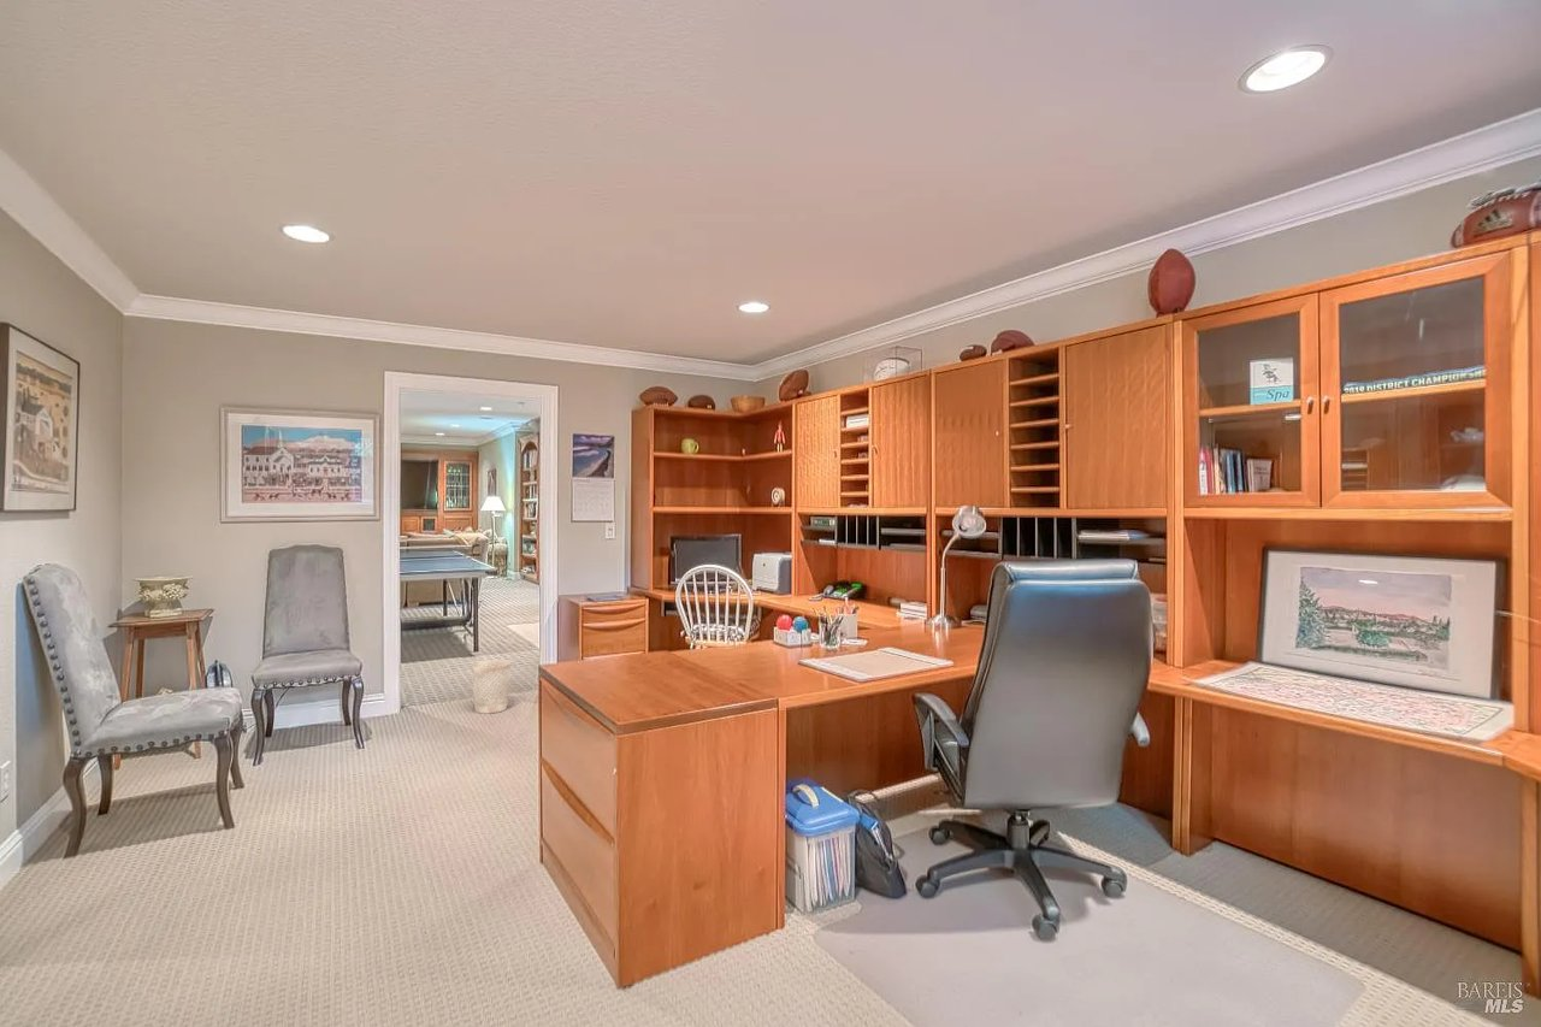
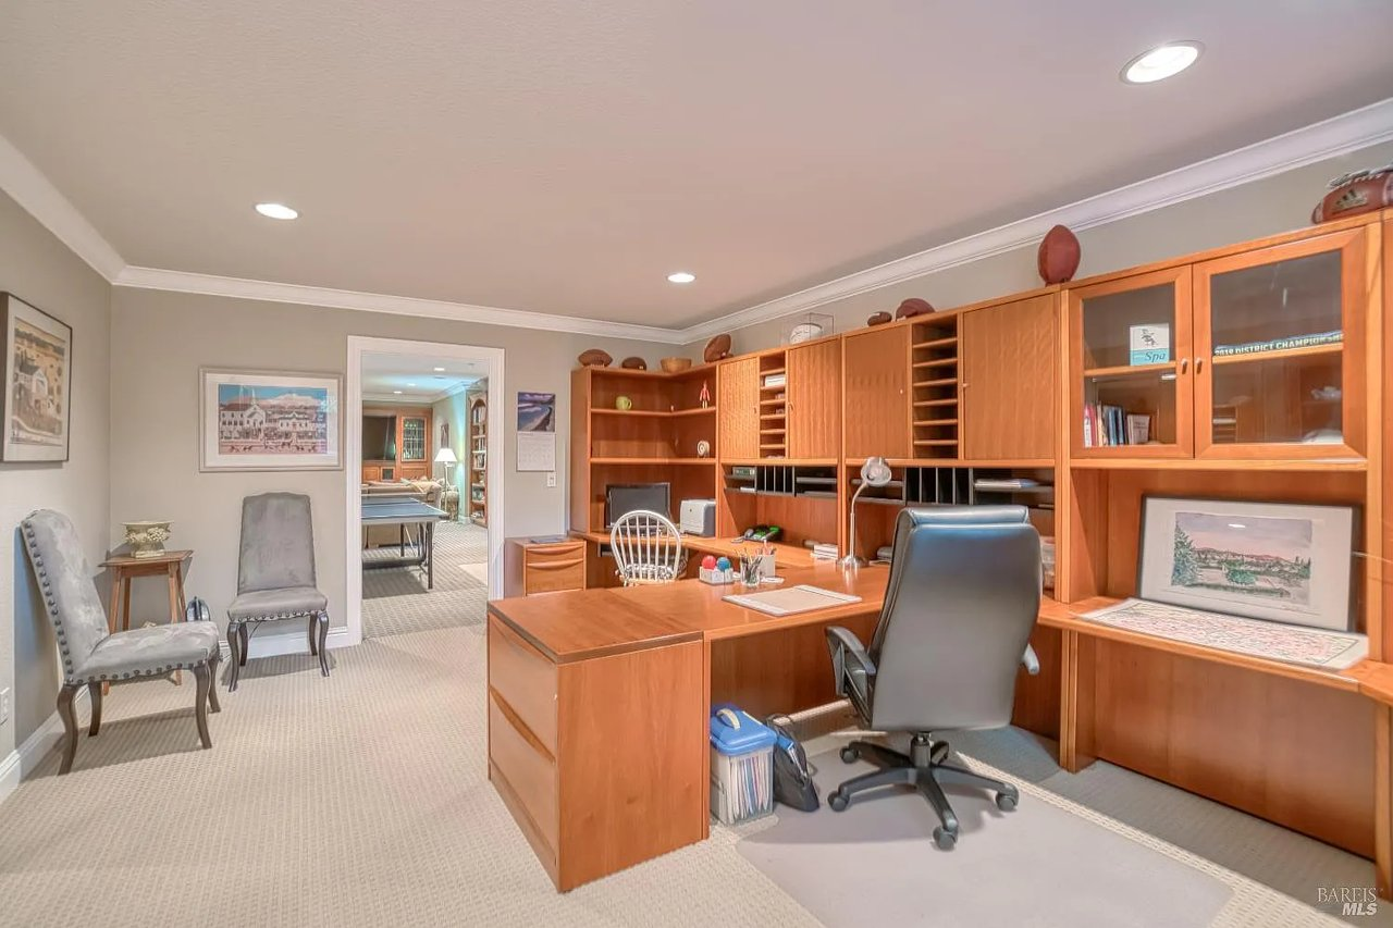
- wastebasket [470,659,512,715]
